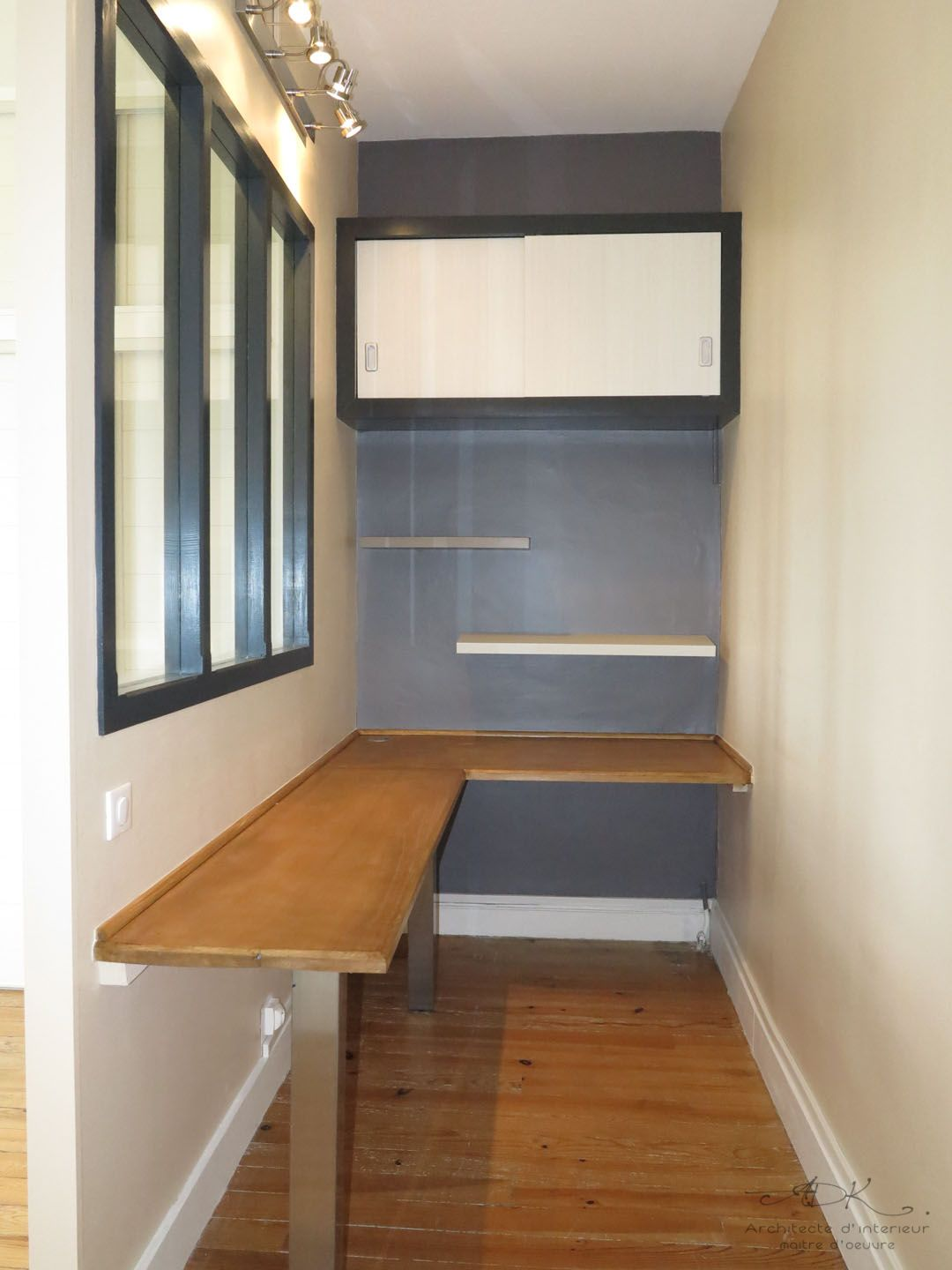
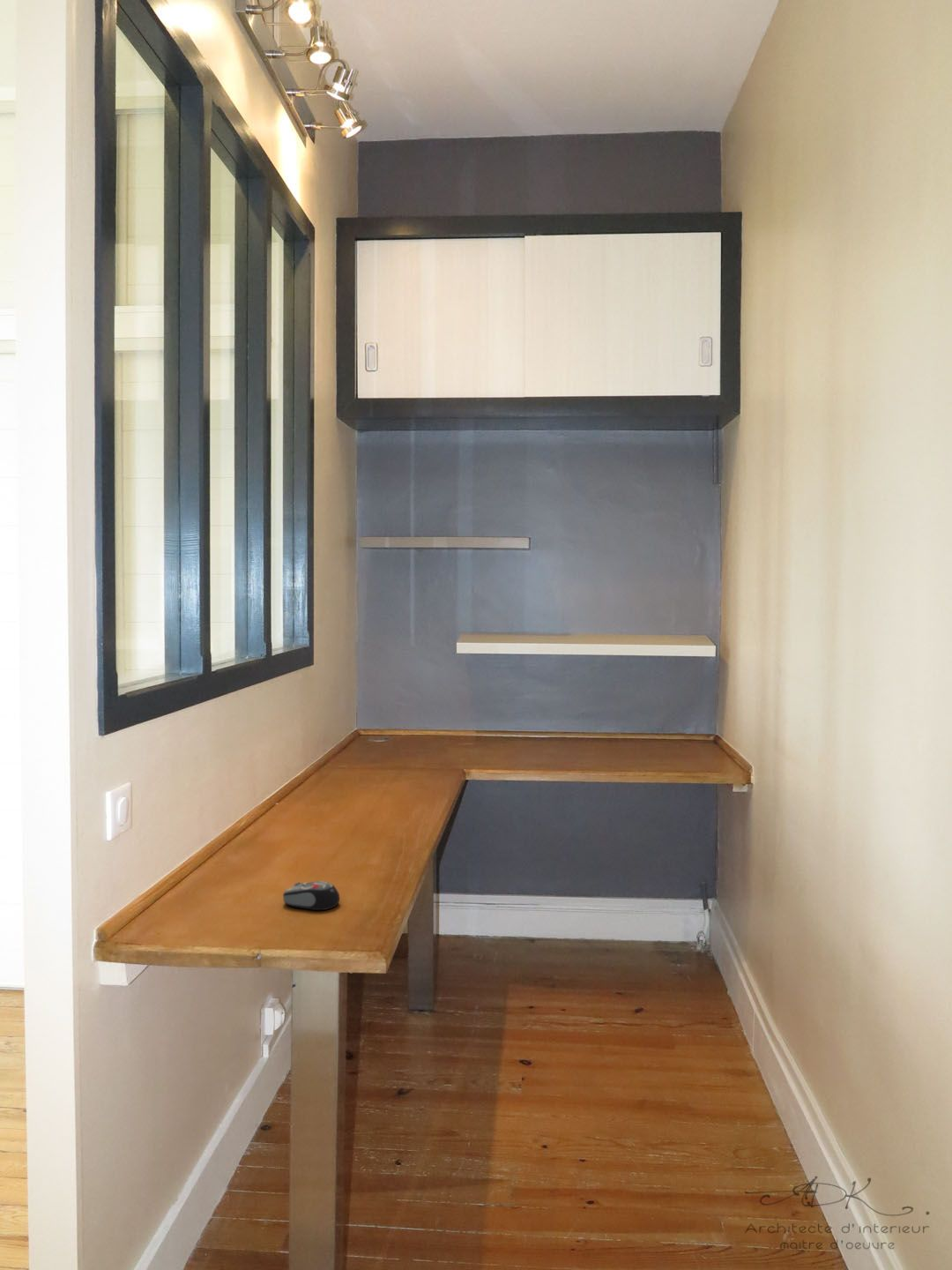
+ computer mouse [282,880,340,911]
